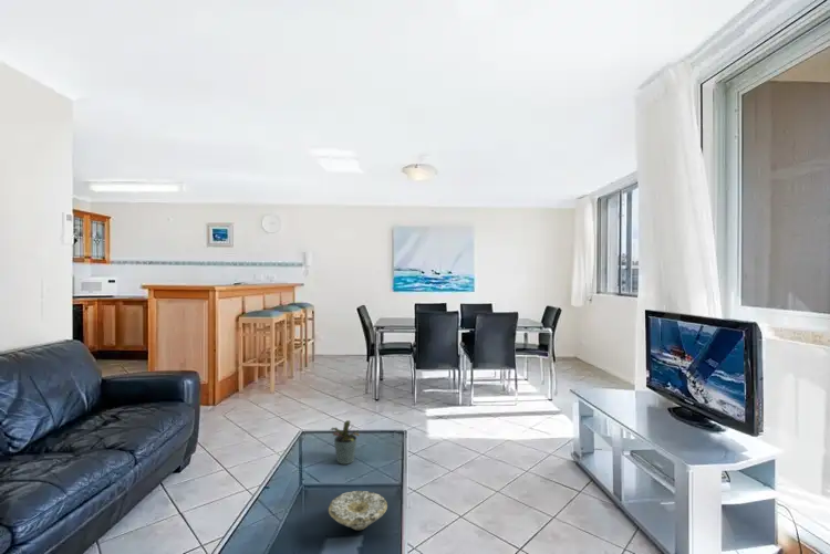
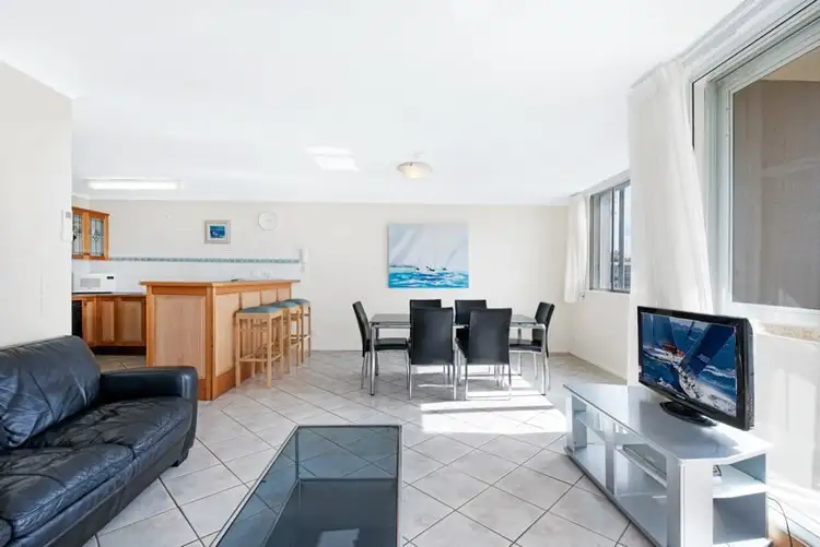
- bowl [328,490,388,531]
- potted plant [330,419,361,466]
